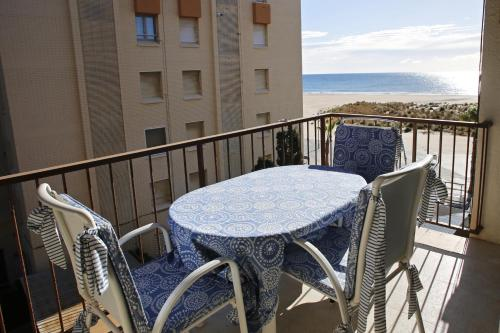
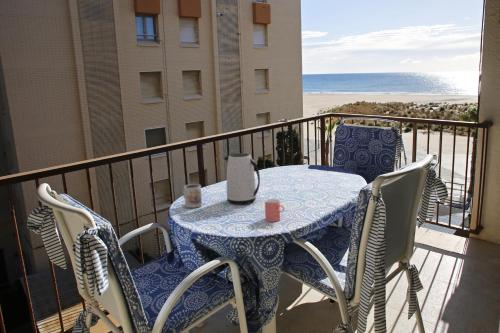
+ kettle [222,152,261,206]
+ cup [264,198,285,223]
+ mug [182,183,203,209]
